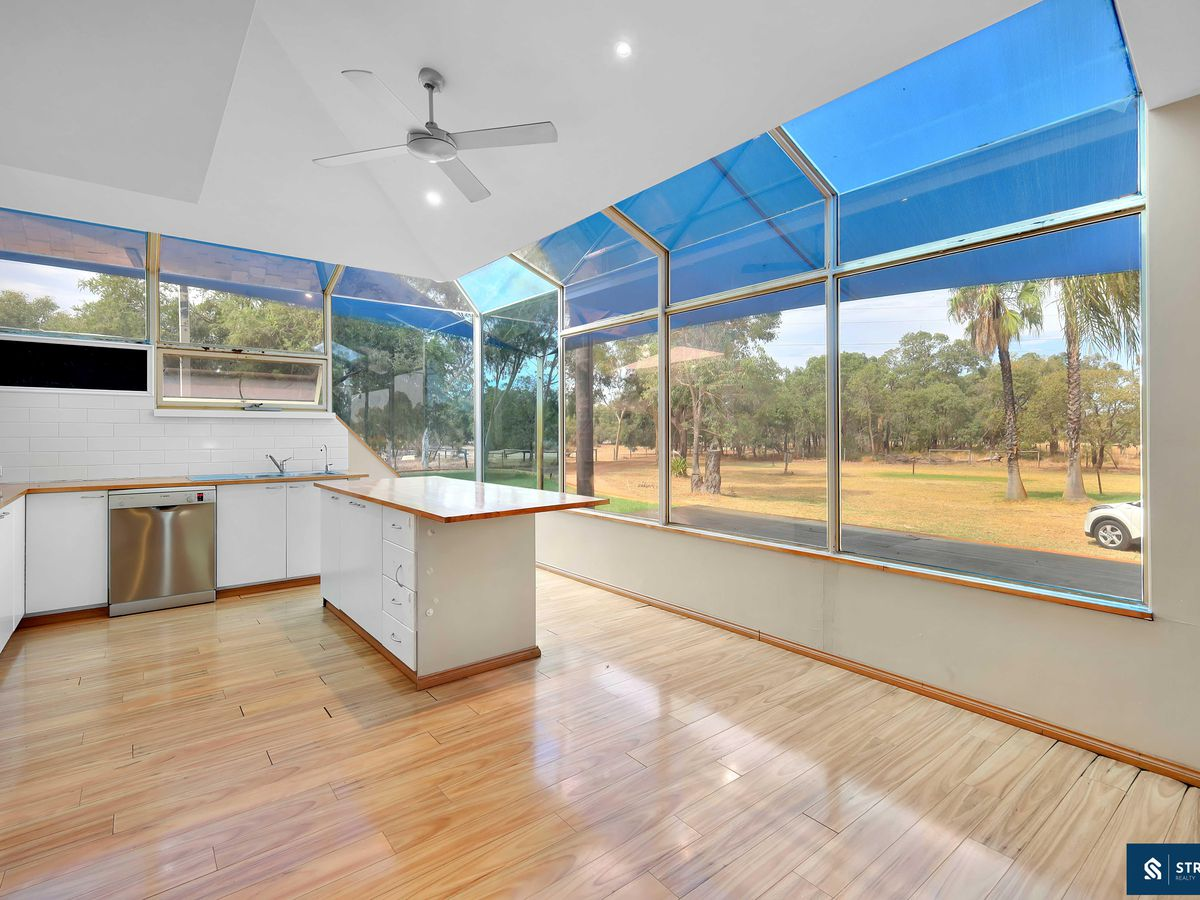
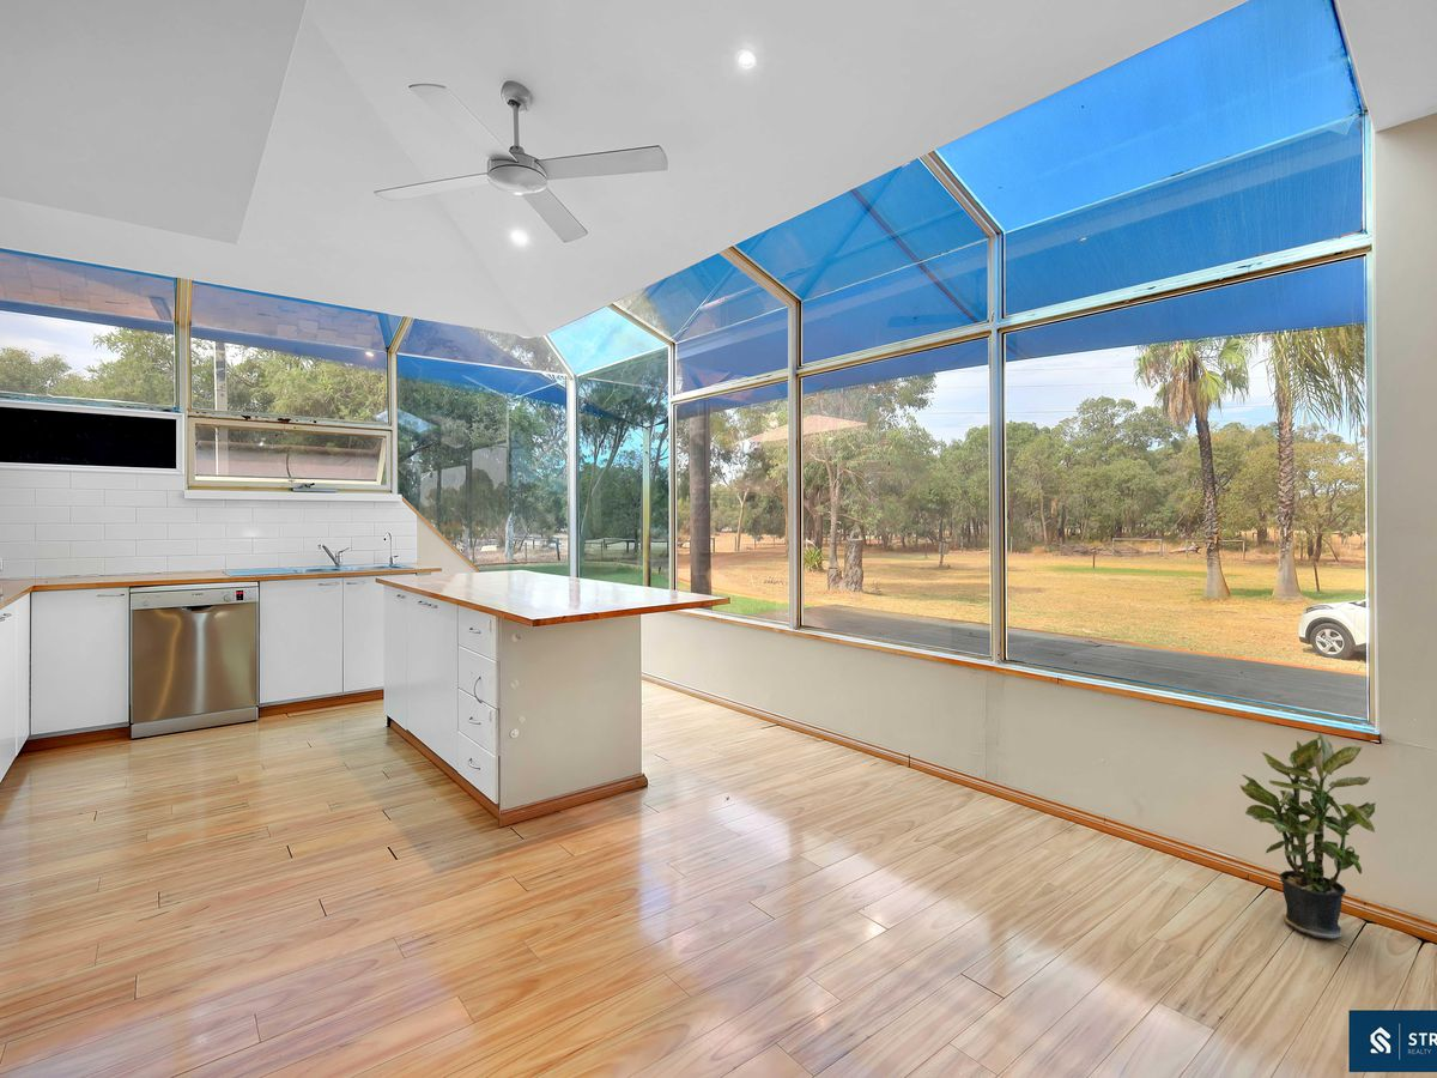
+ potted plant [1238,732,1377,939]
